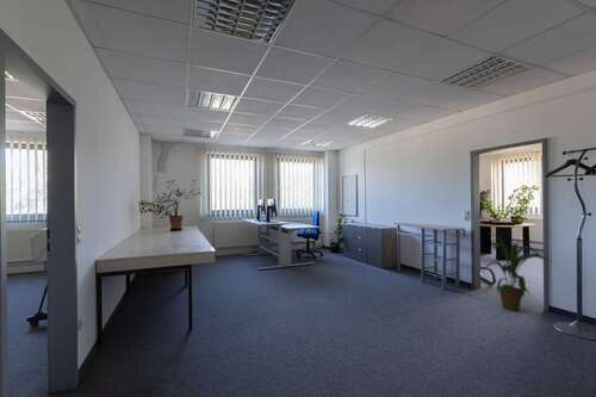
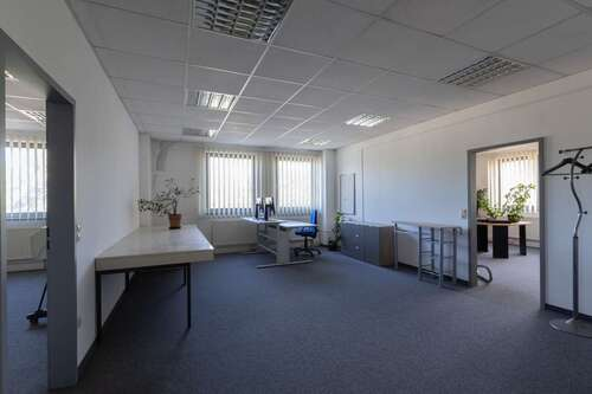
- house plant [480,232,553,312]
